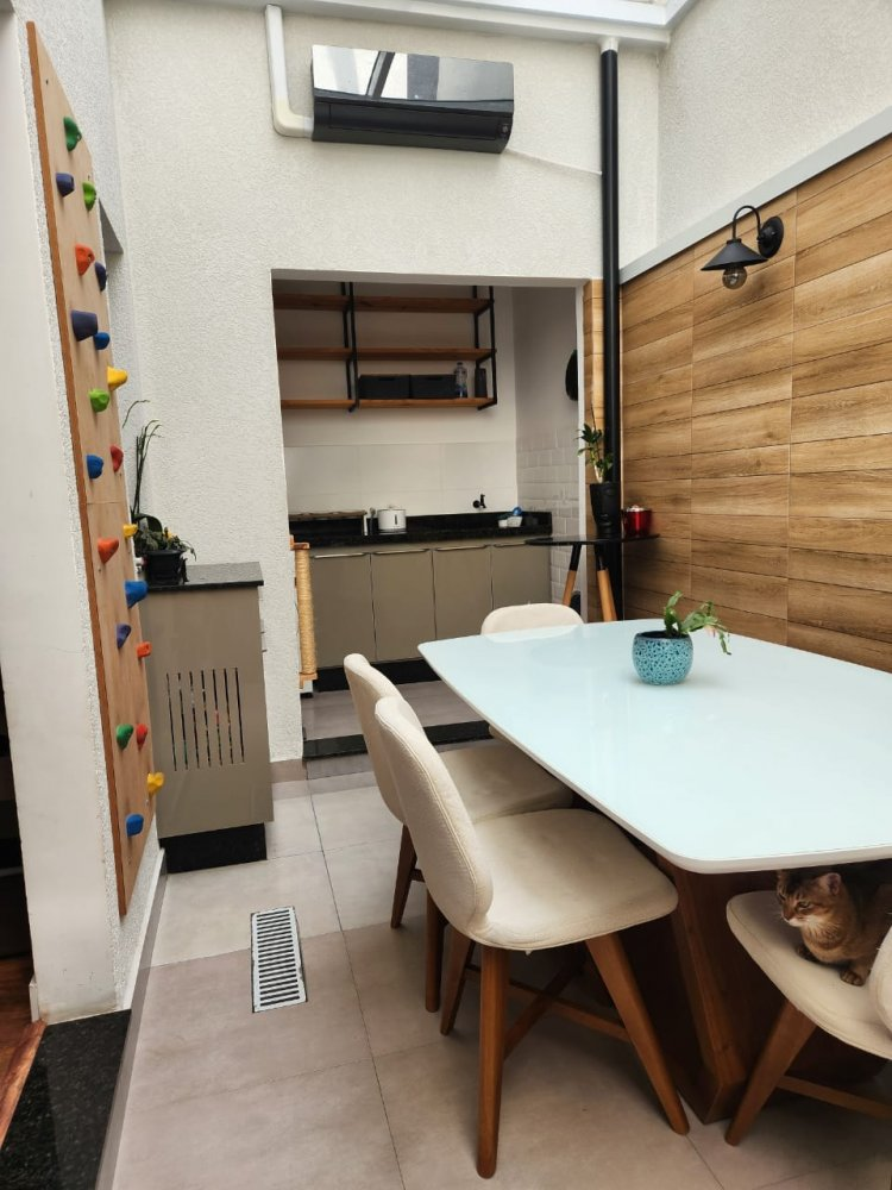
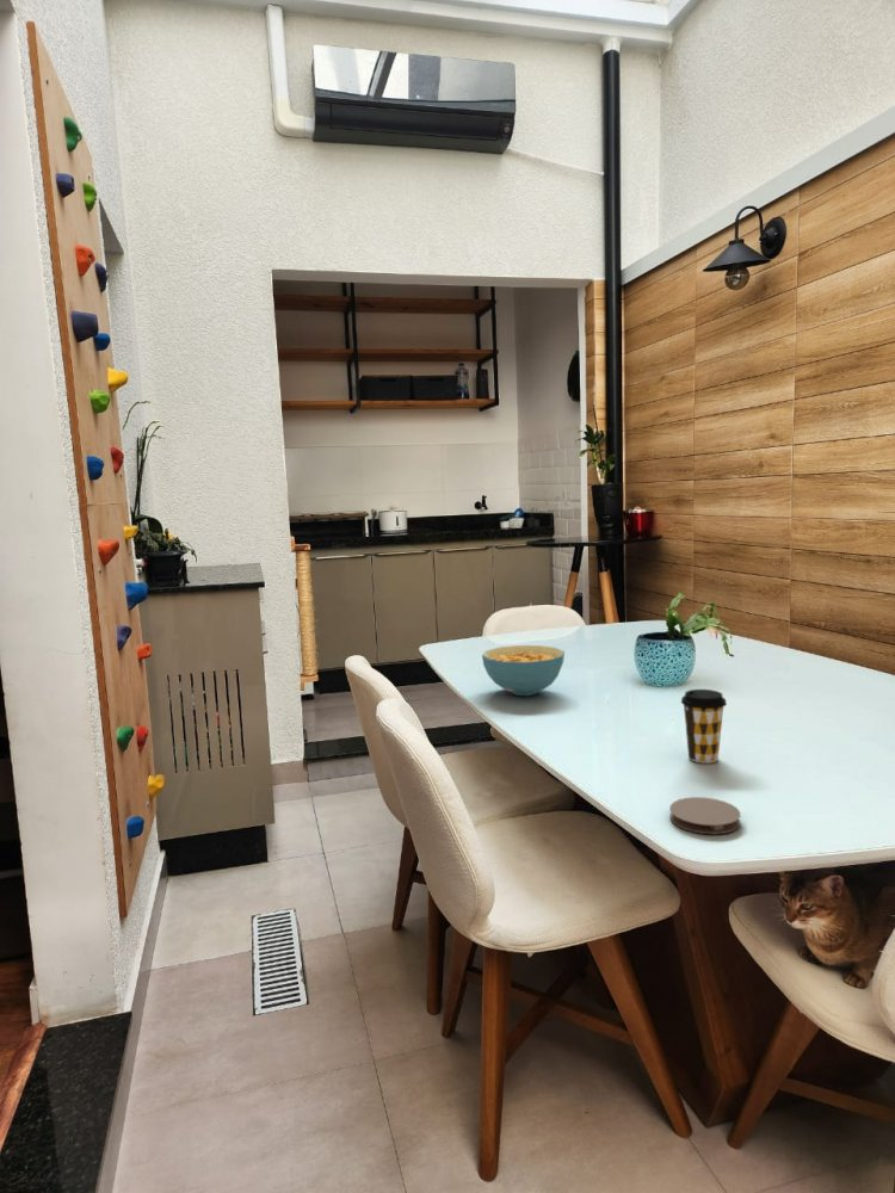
+ cereal bowl [481,644,566,697]
+ coffee cup [680,688,728,764]
+ coaster [668,796,742,835]
